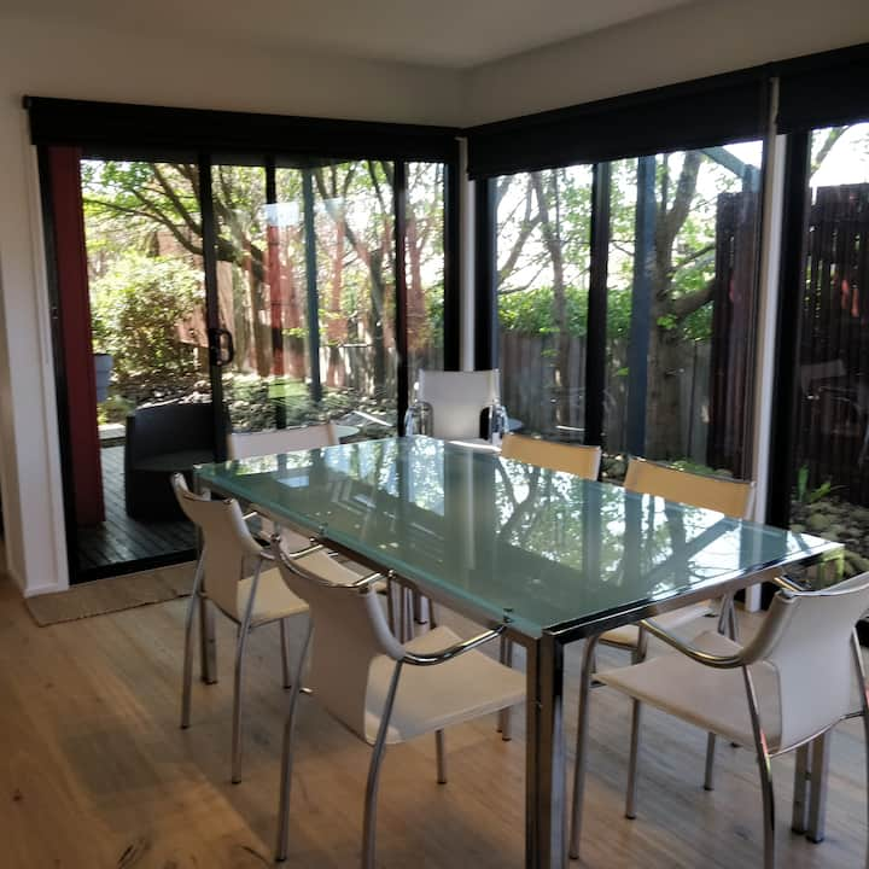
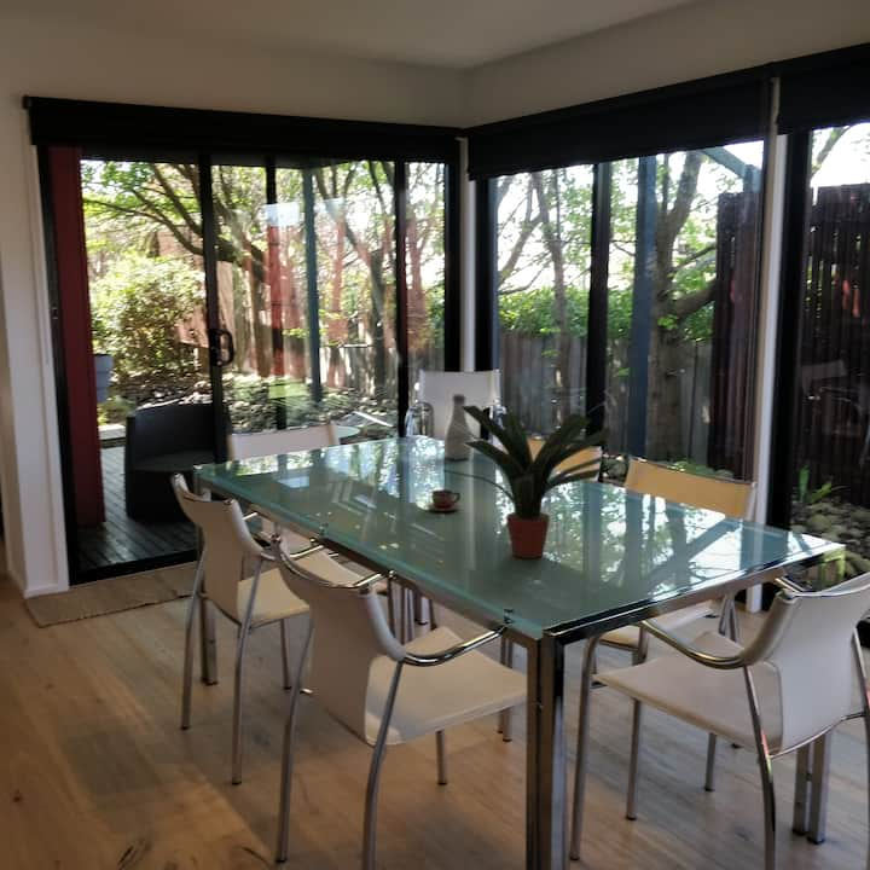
+ cup [425,488,462,512]
+ bottle [443,393,472,462]
+ potted plant [442,384,632,559]
